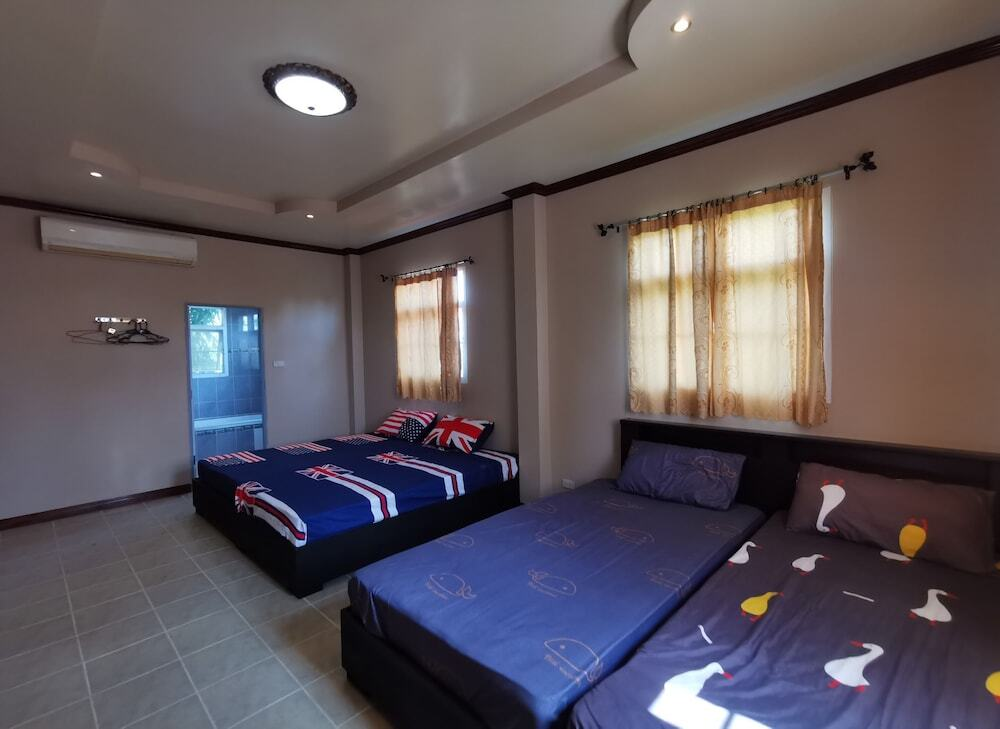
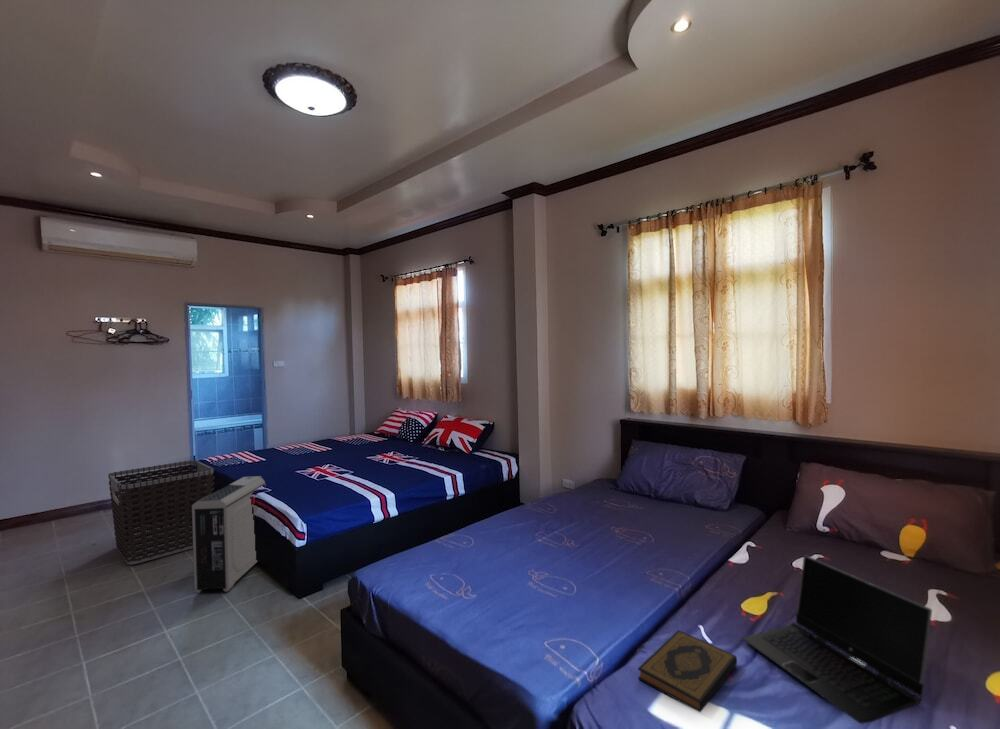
+ laptop computer [742,554,933,725]
+ air purifier [192,475,266,594]
+ hardback book [637,629,738,713]
+ clothes hamper [107,459,215,566]
